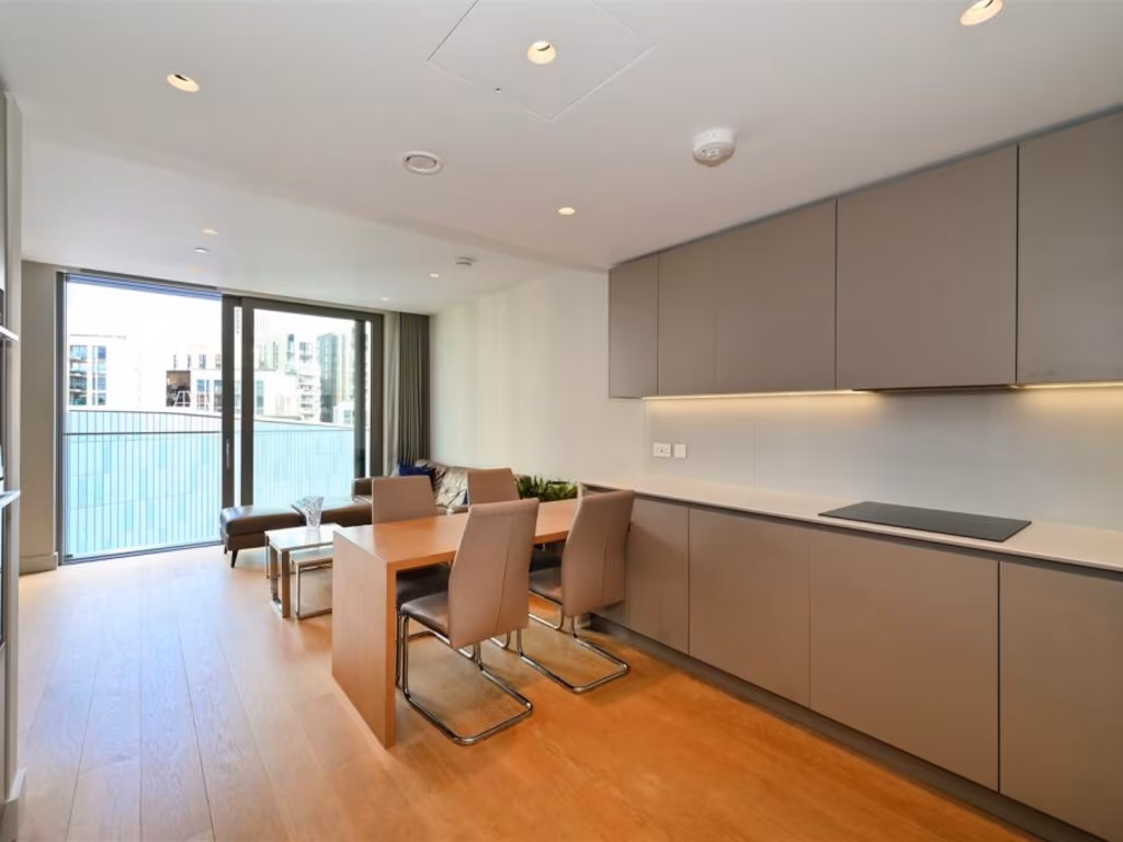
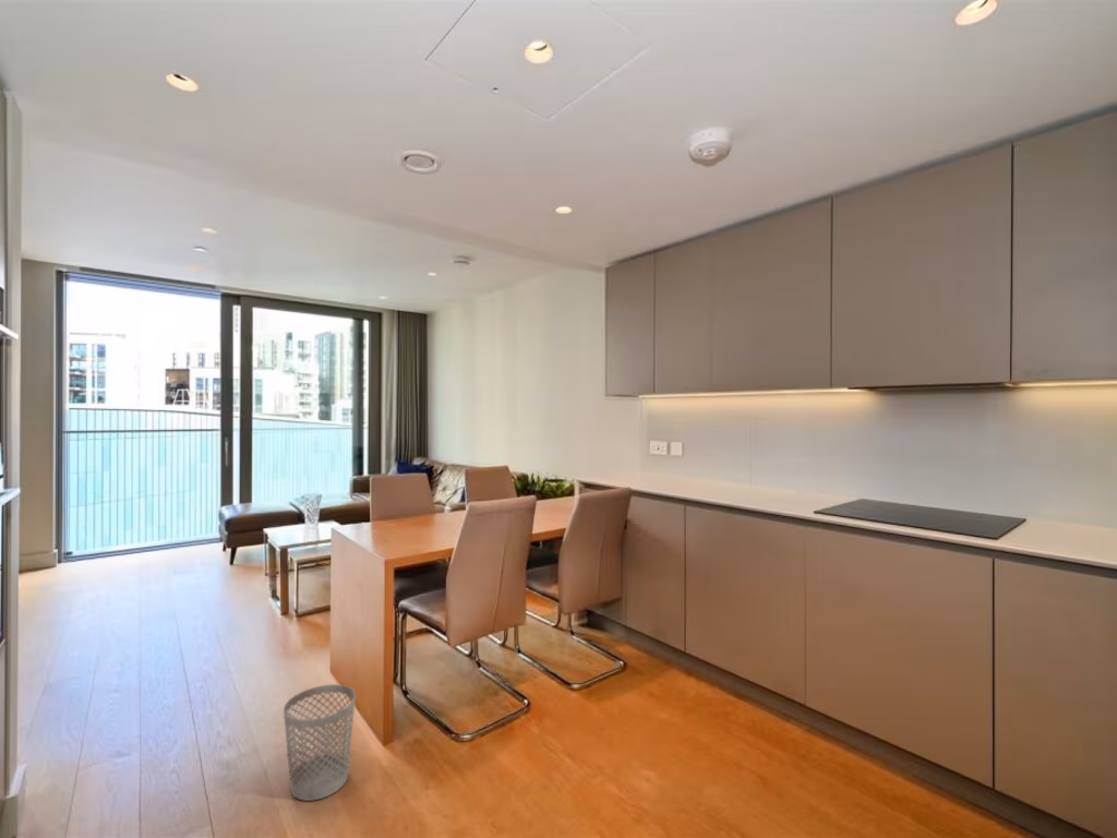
+ wastebasket [283,683,357,802]
